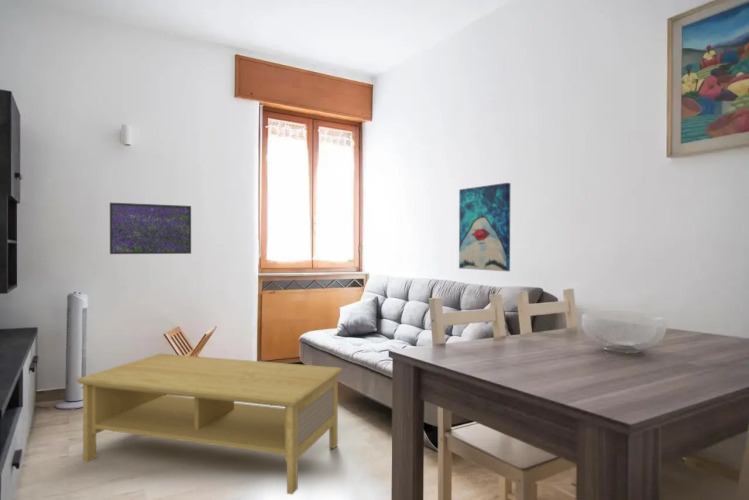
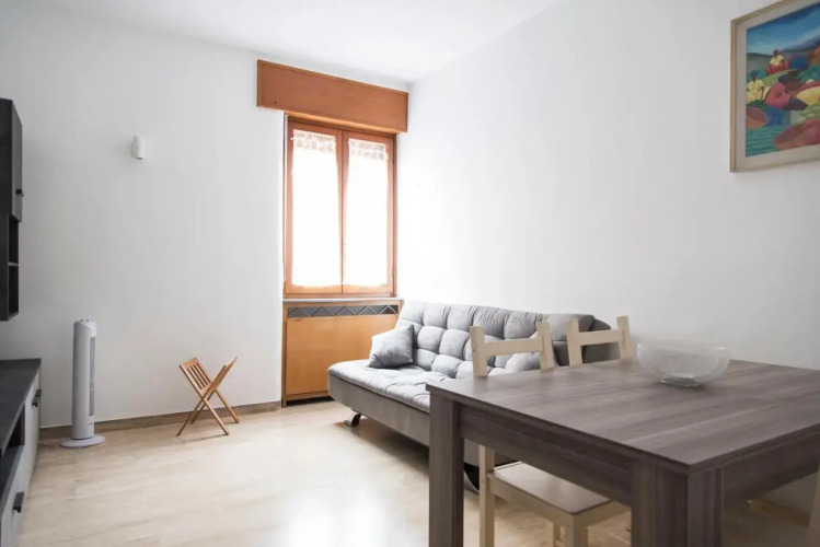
- coffee table [75,353,343,496]
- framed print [109,202,192,255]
- wall art [458,182,511,272]
